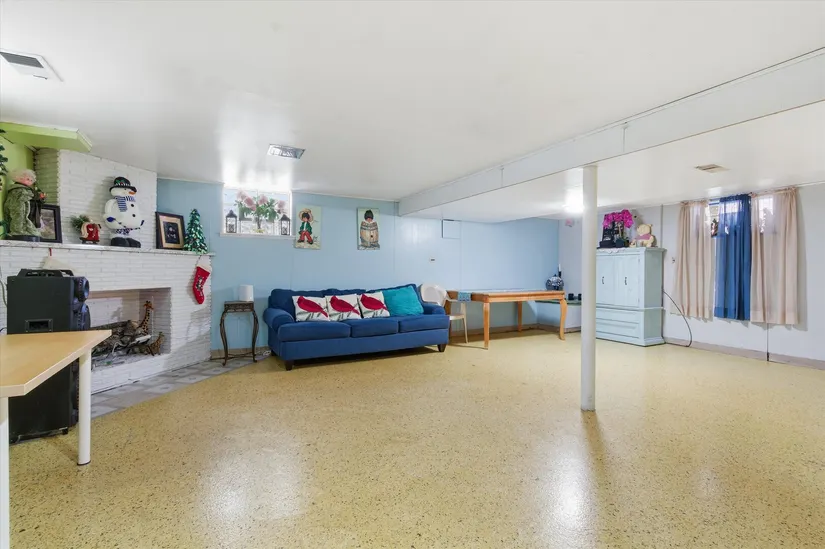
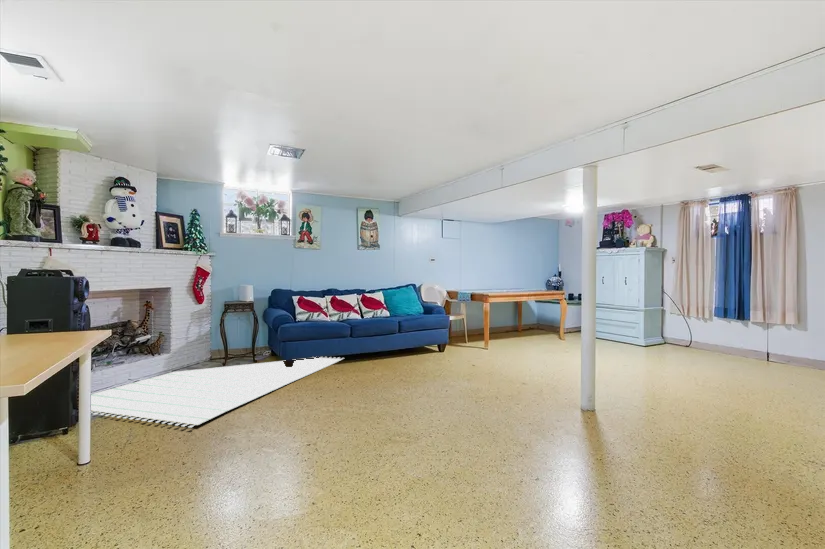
+ rug [90,356,345,429]
